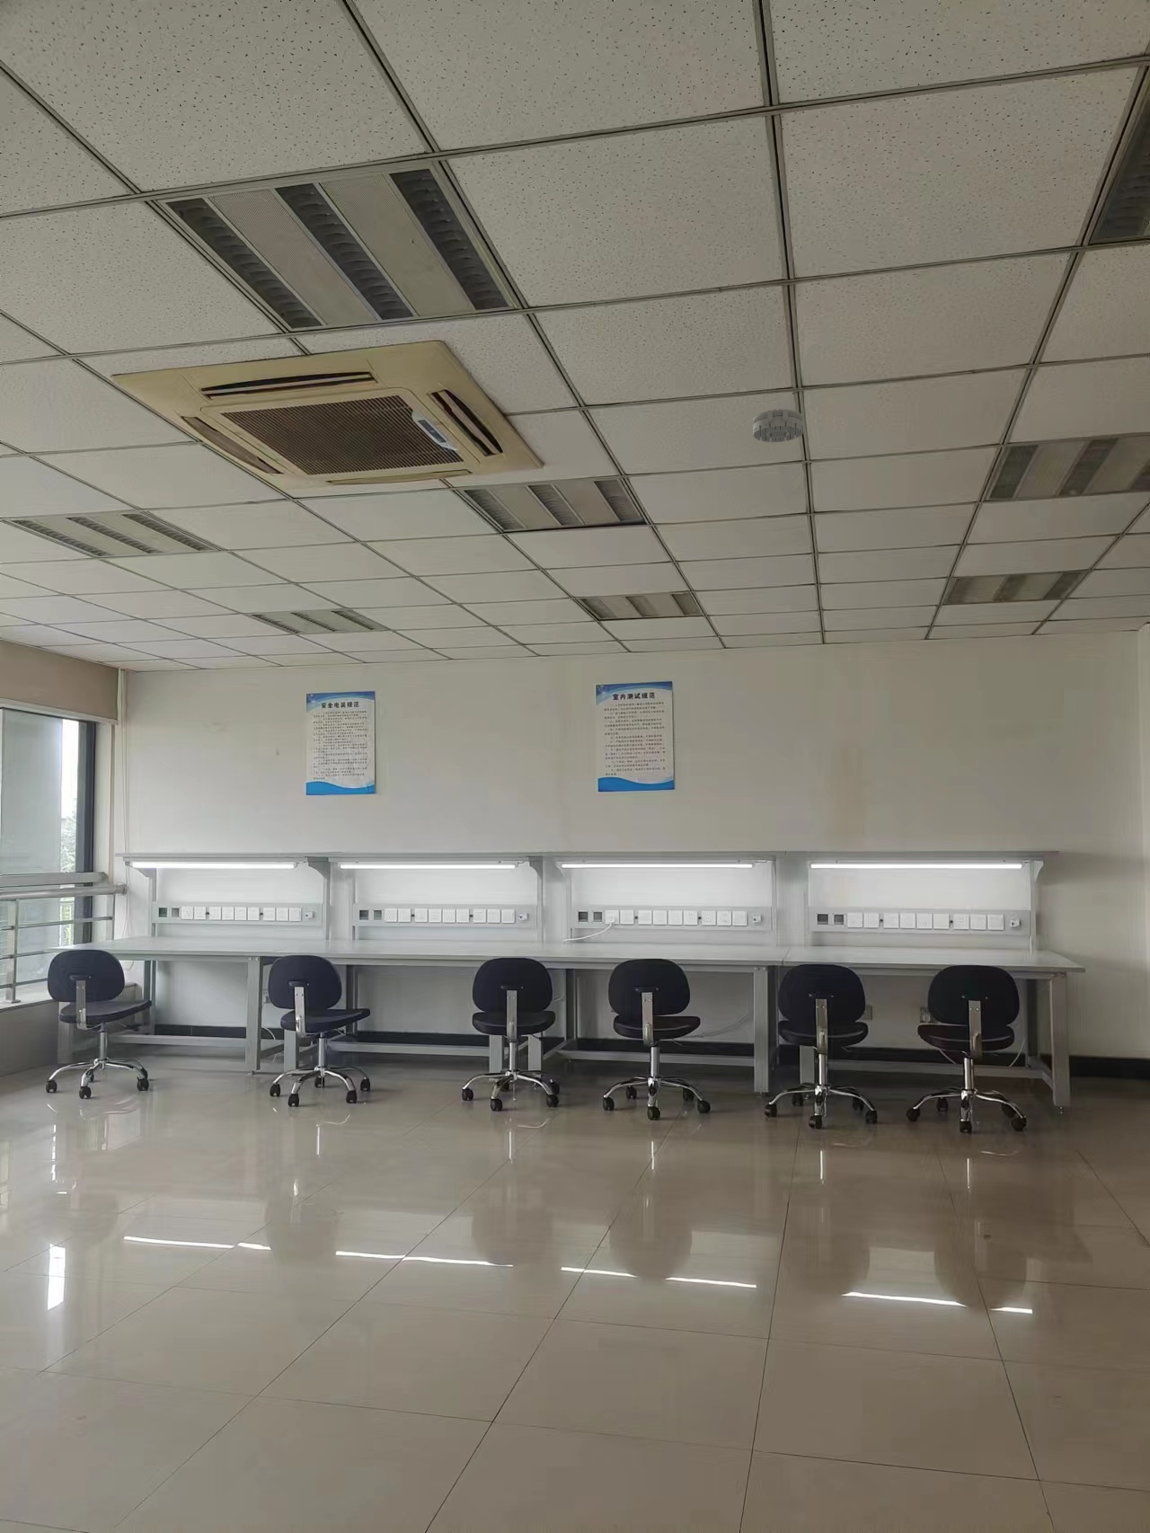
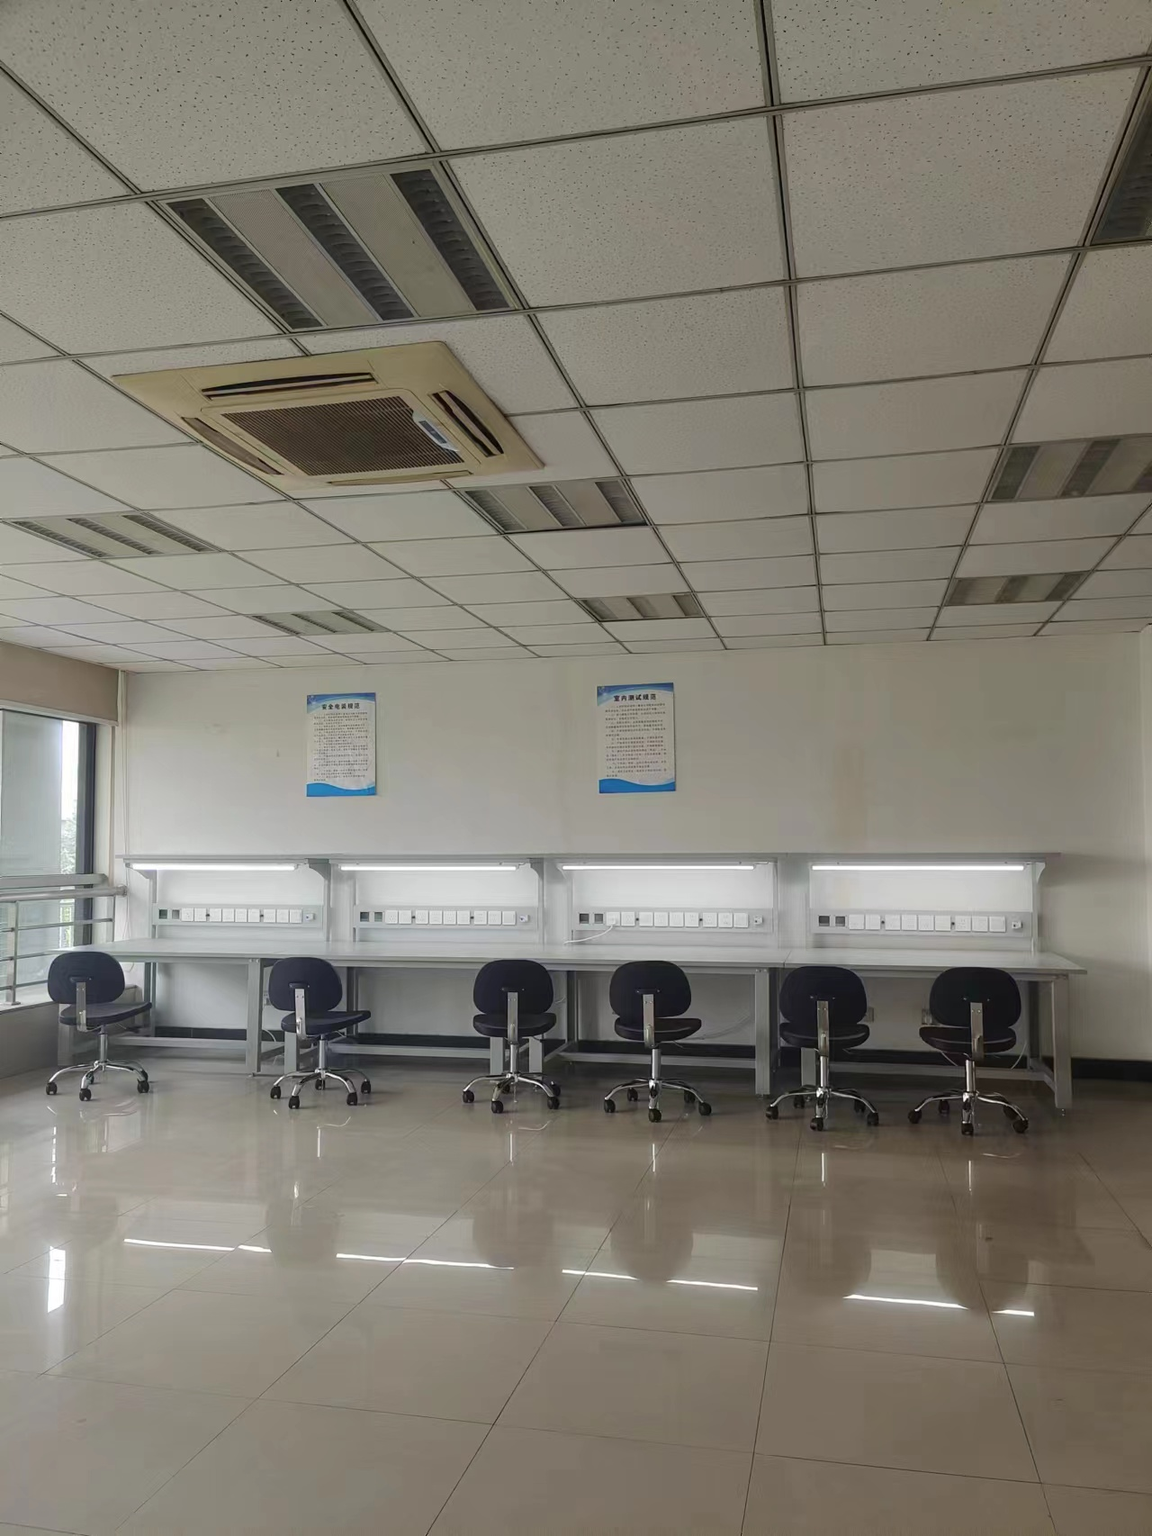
- smoke detector [753,408,805,443]
